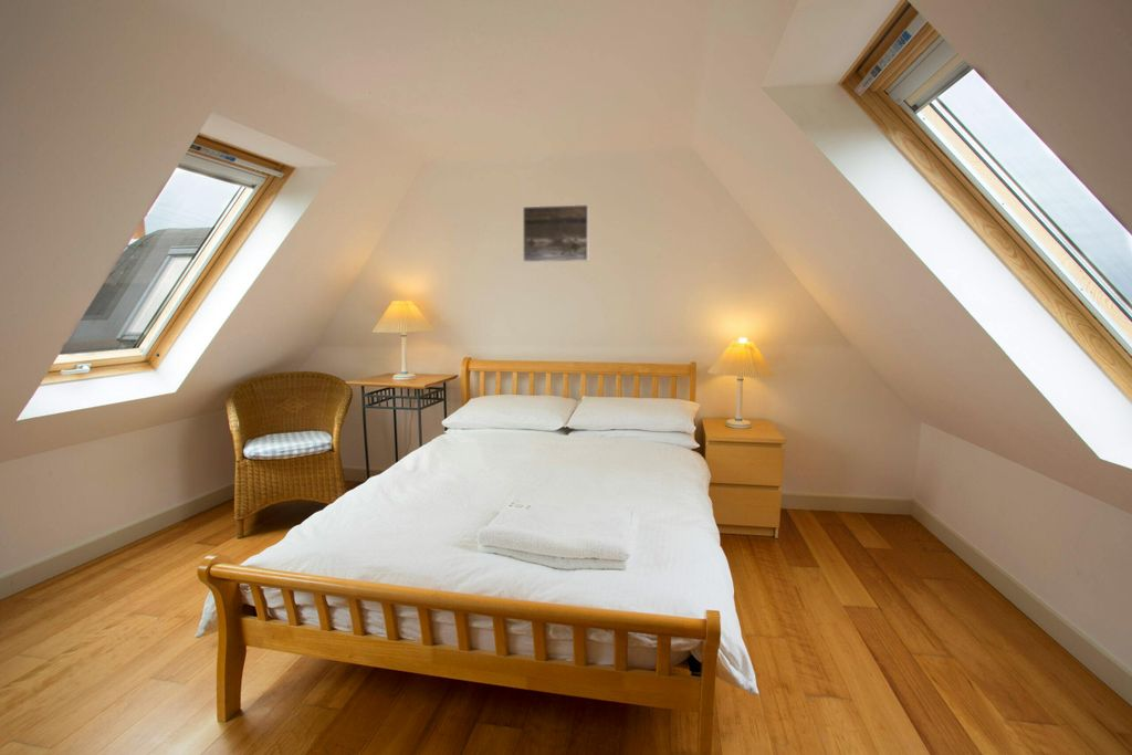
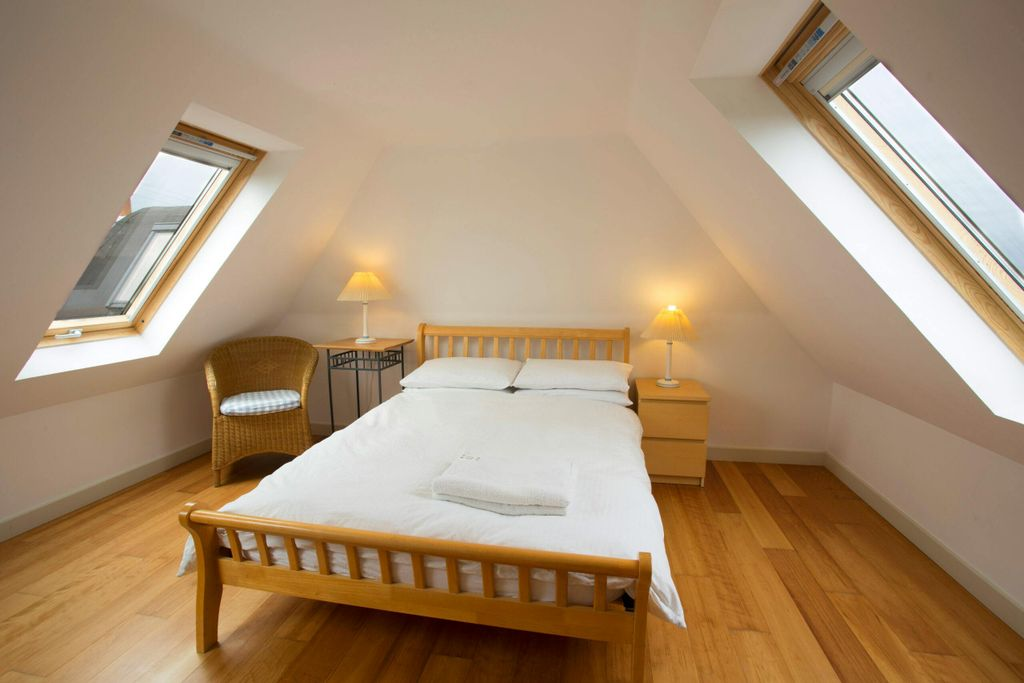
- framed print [522,203,590,263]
